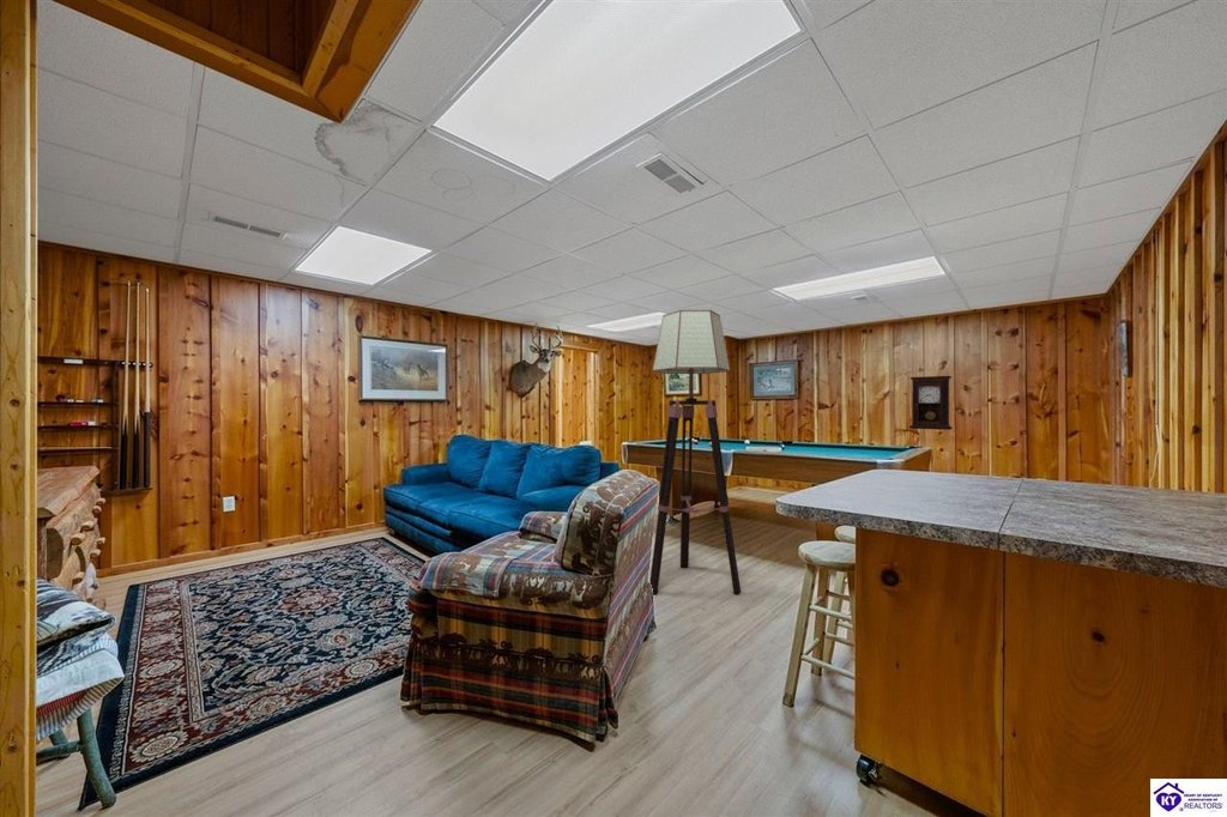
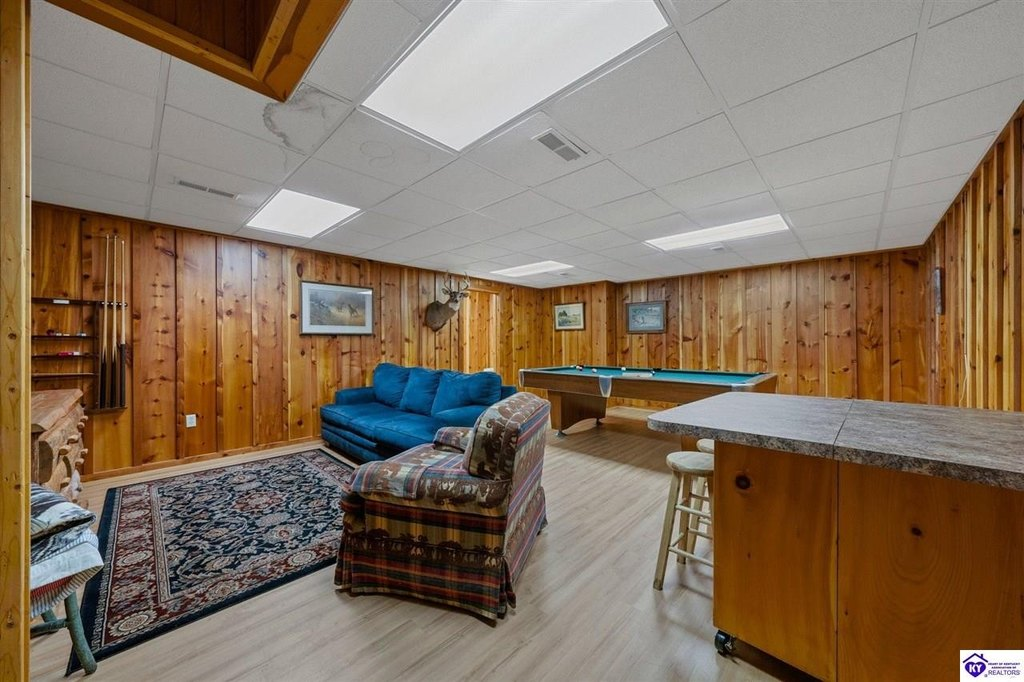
- pendulum clock [908,375,954,431]
- floor lamp [648,309,742,595]
